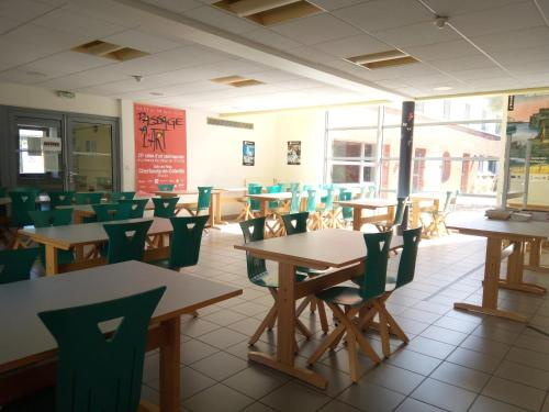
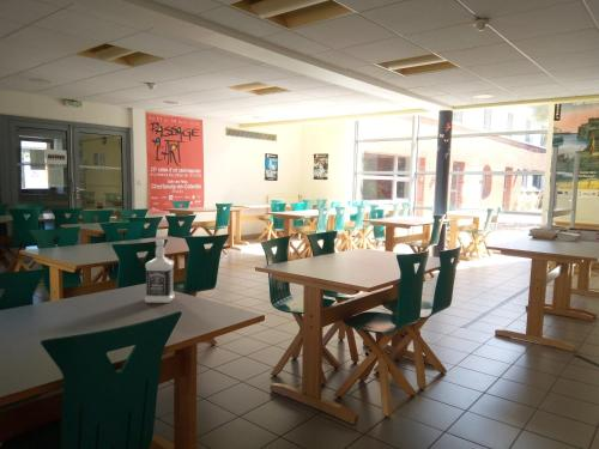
+ bottle [144,238,176,304]
